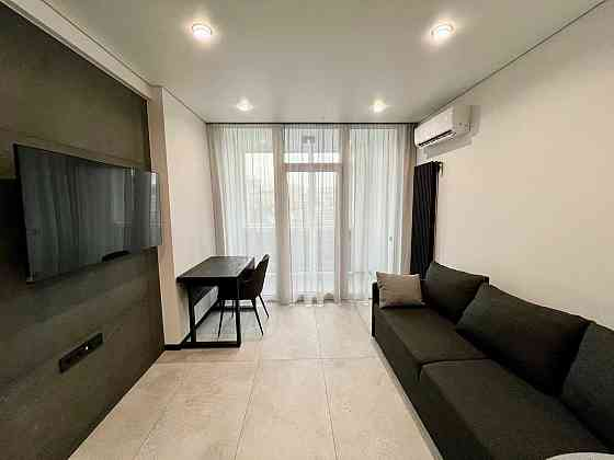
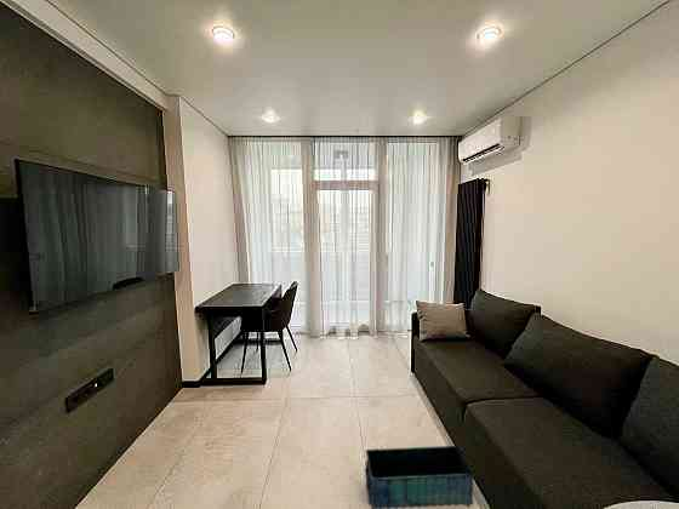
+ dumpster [364,445,475,509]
